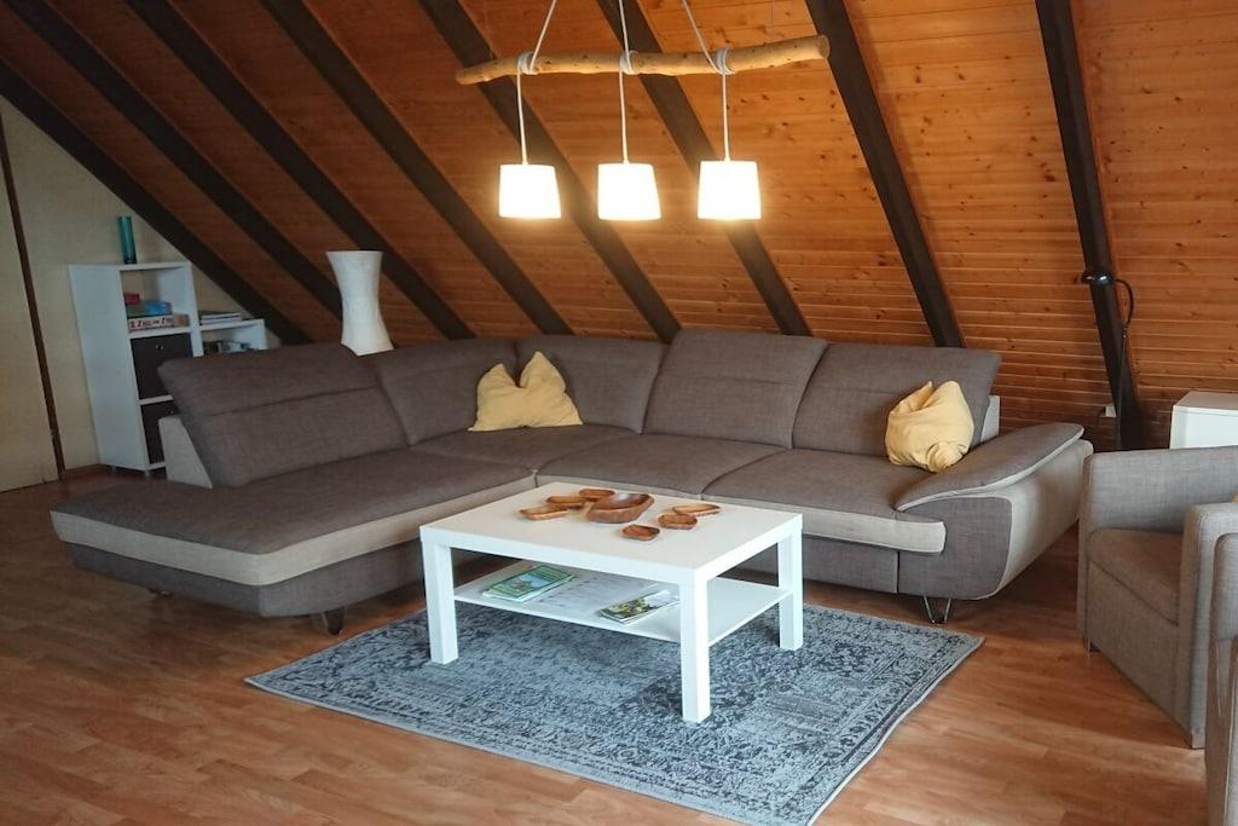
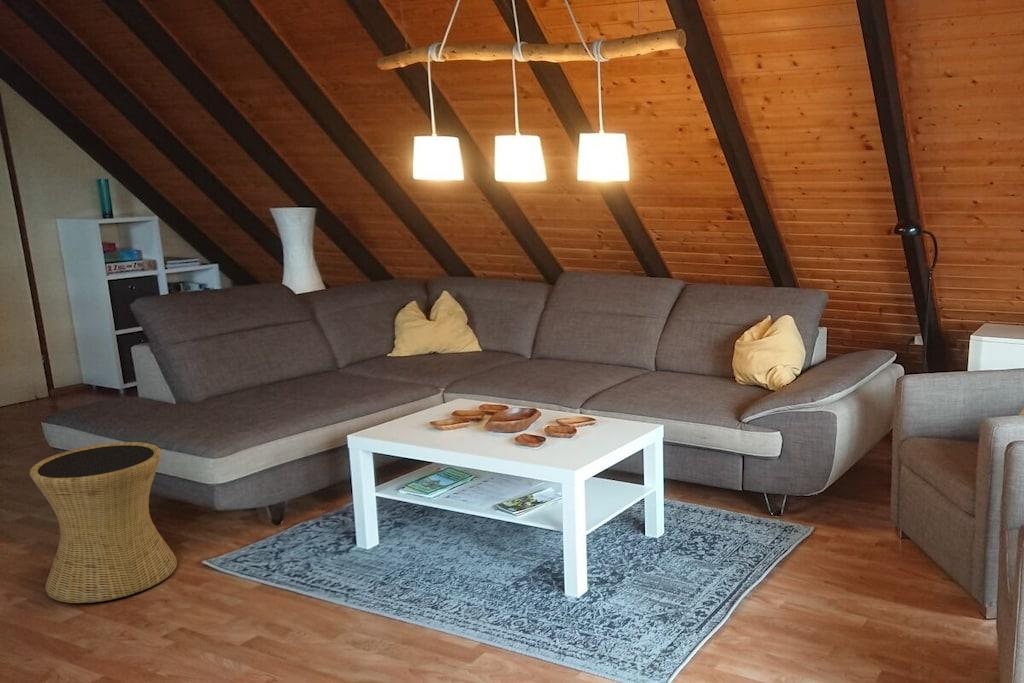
+ side table [29,441,178,604]
